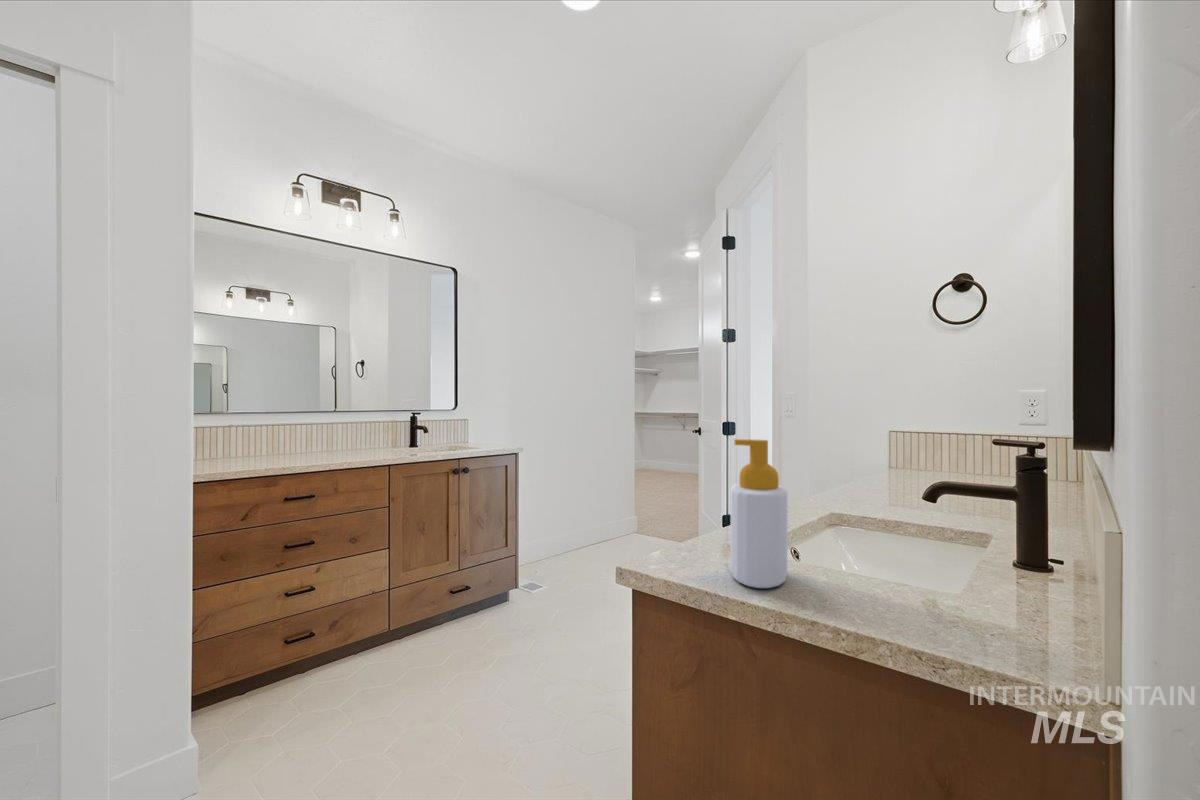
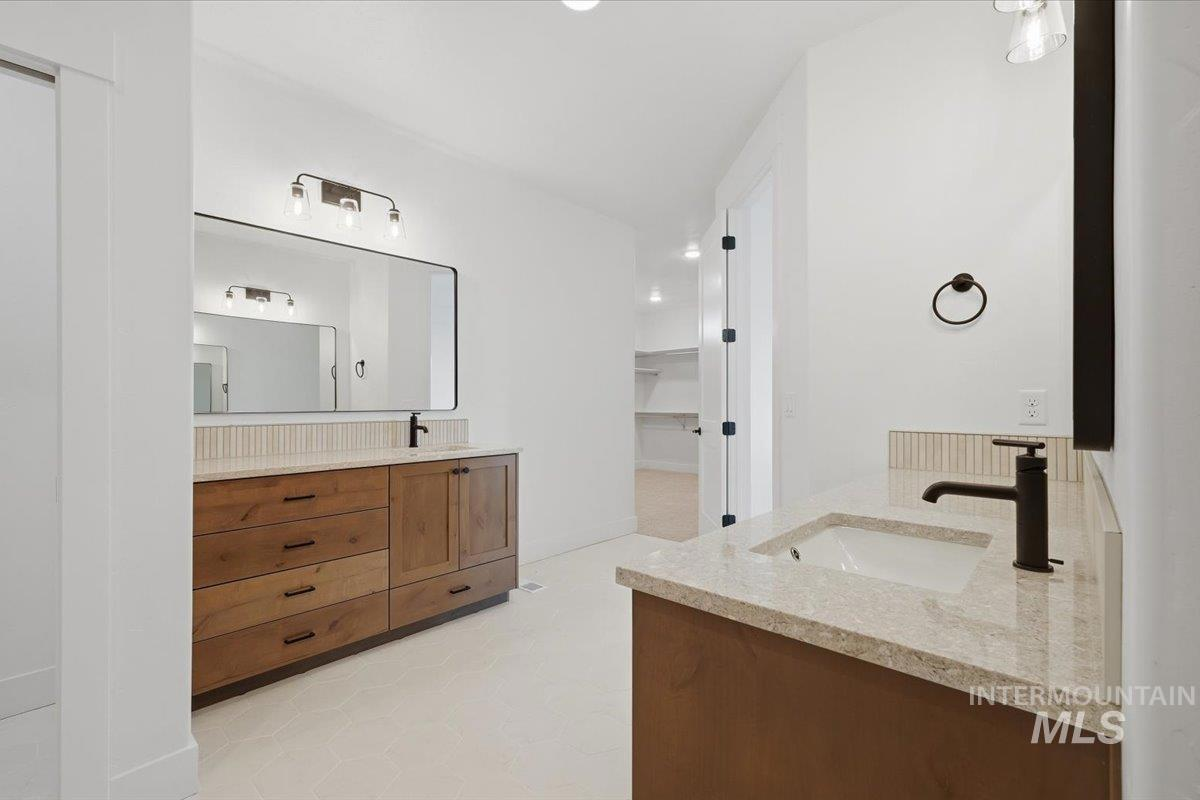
- soap bottle [729,438,789,589]
